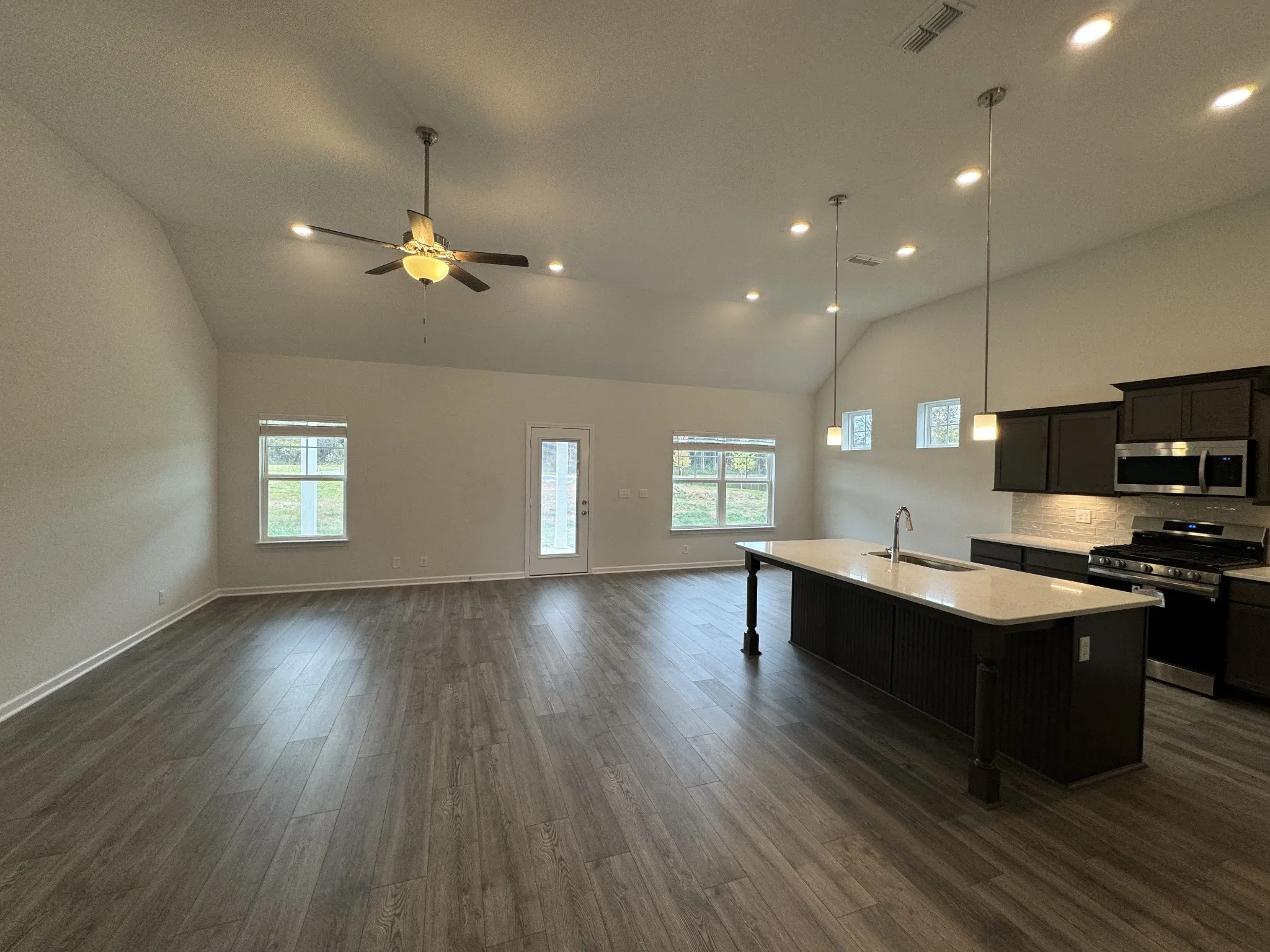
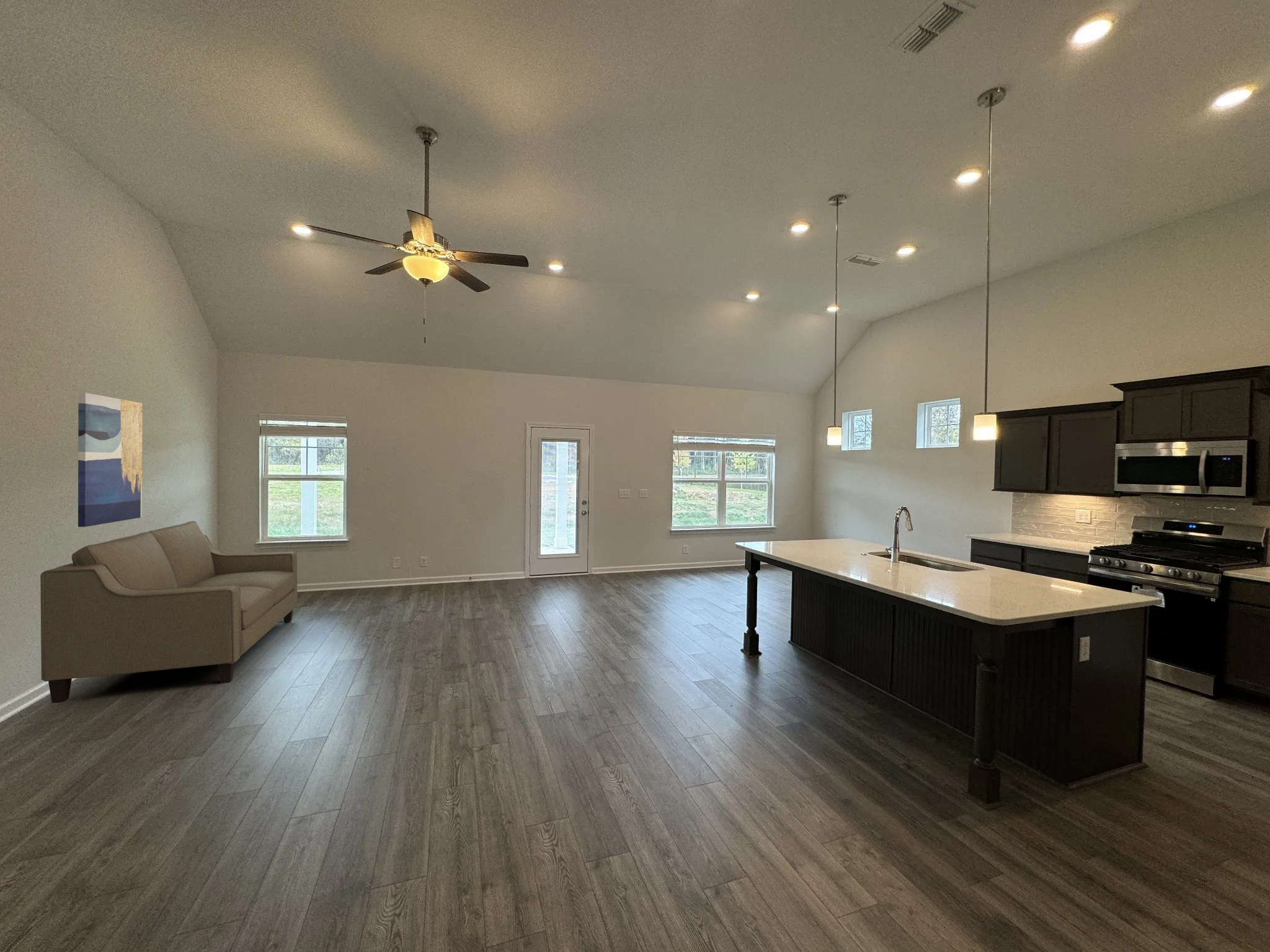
+ wall art [78,392,143,527]
+ sofa [40,521,298,704]
